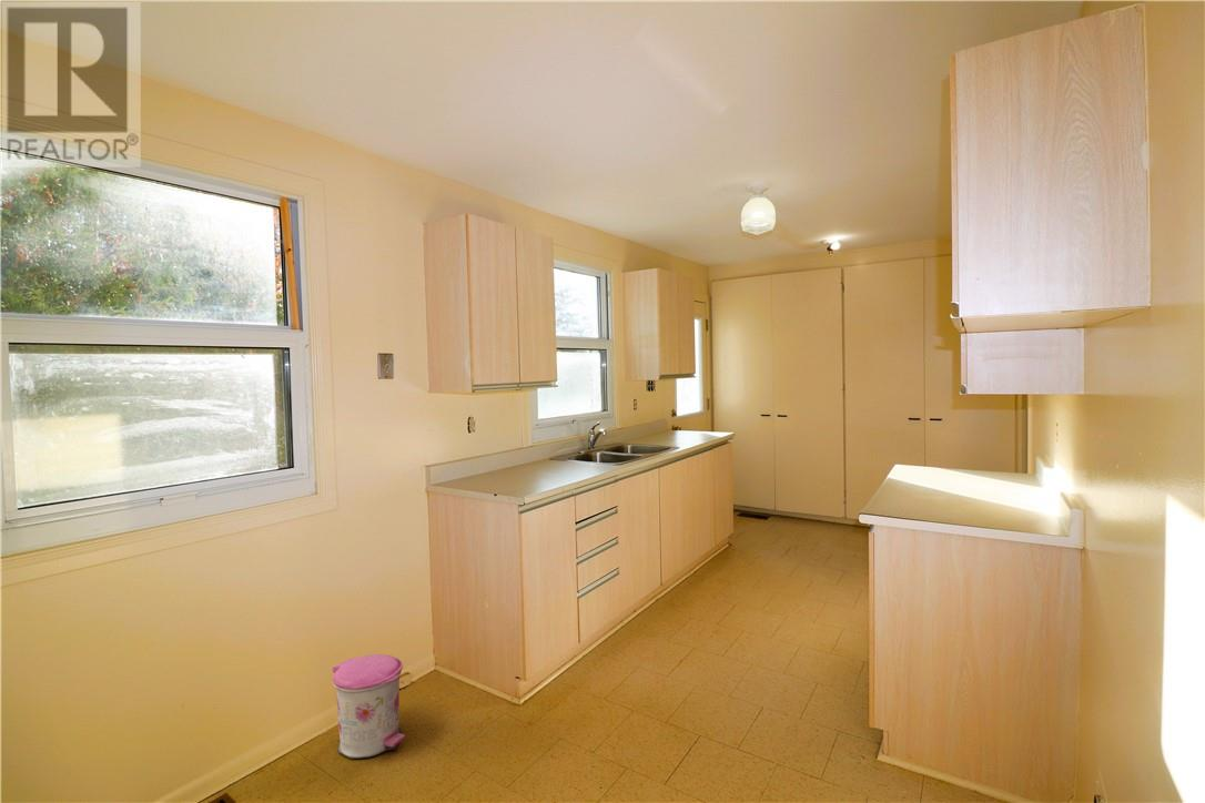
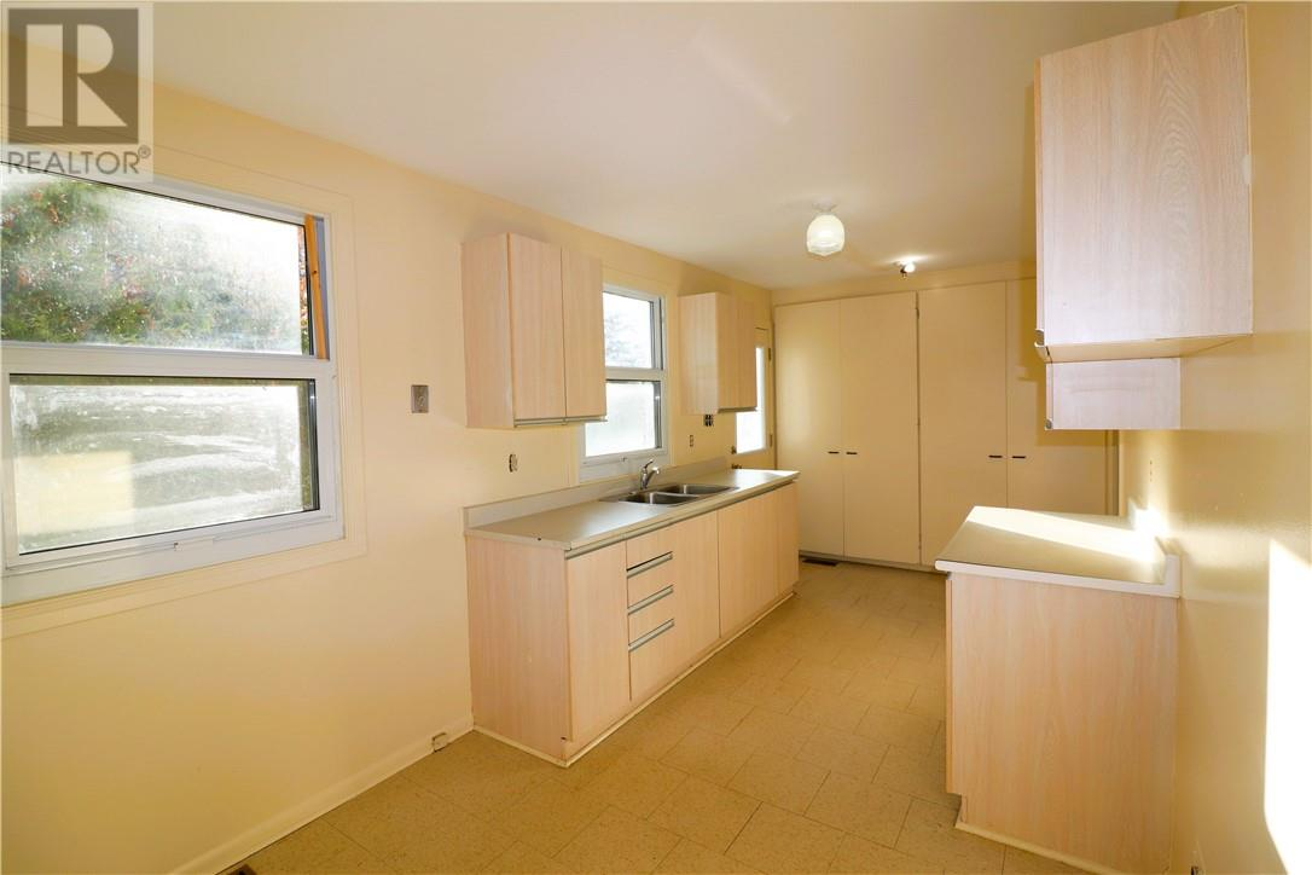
- trash can [331,653,406,759]
